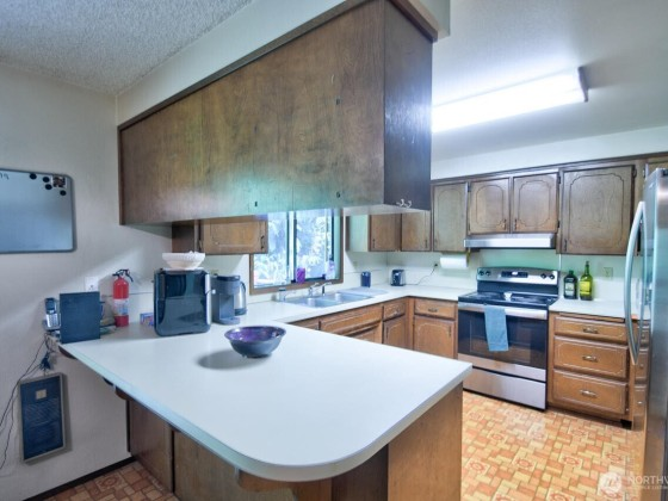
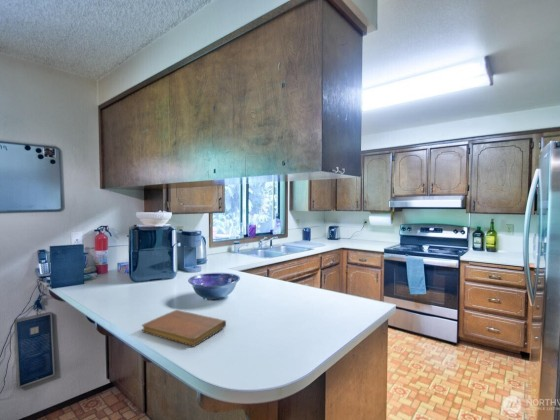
+ notebook [141,309,227,348]
